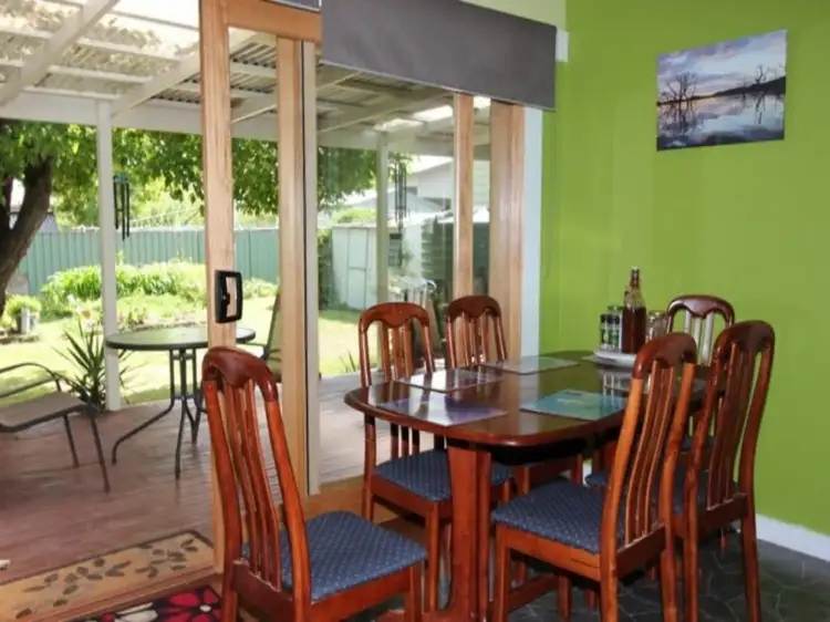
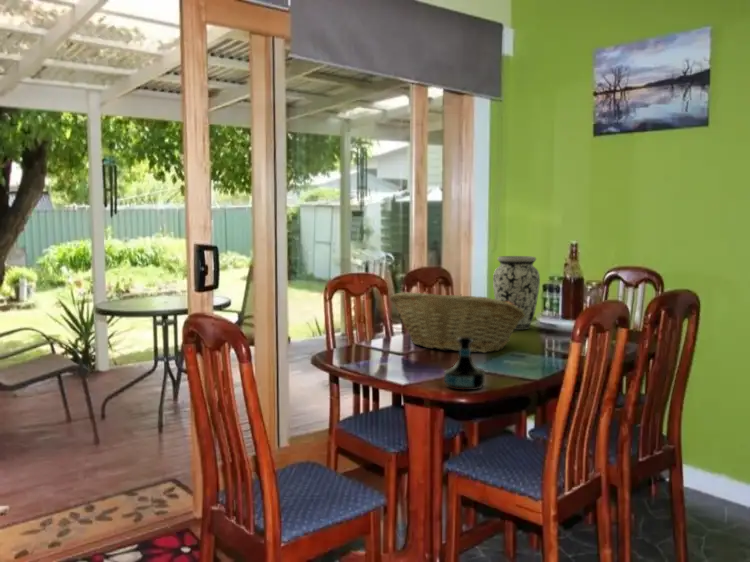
+ fruit basket [389,291,526,354]
+ vase [492,255,541,330]
+ tequila bottle [443,336,486,391]
